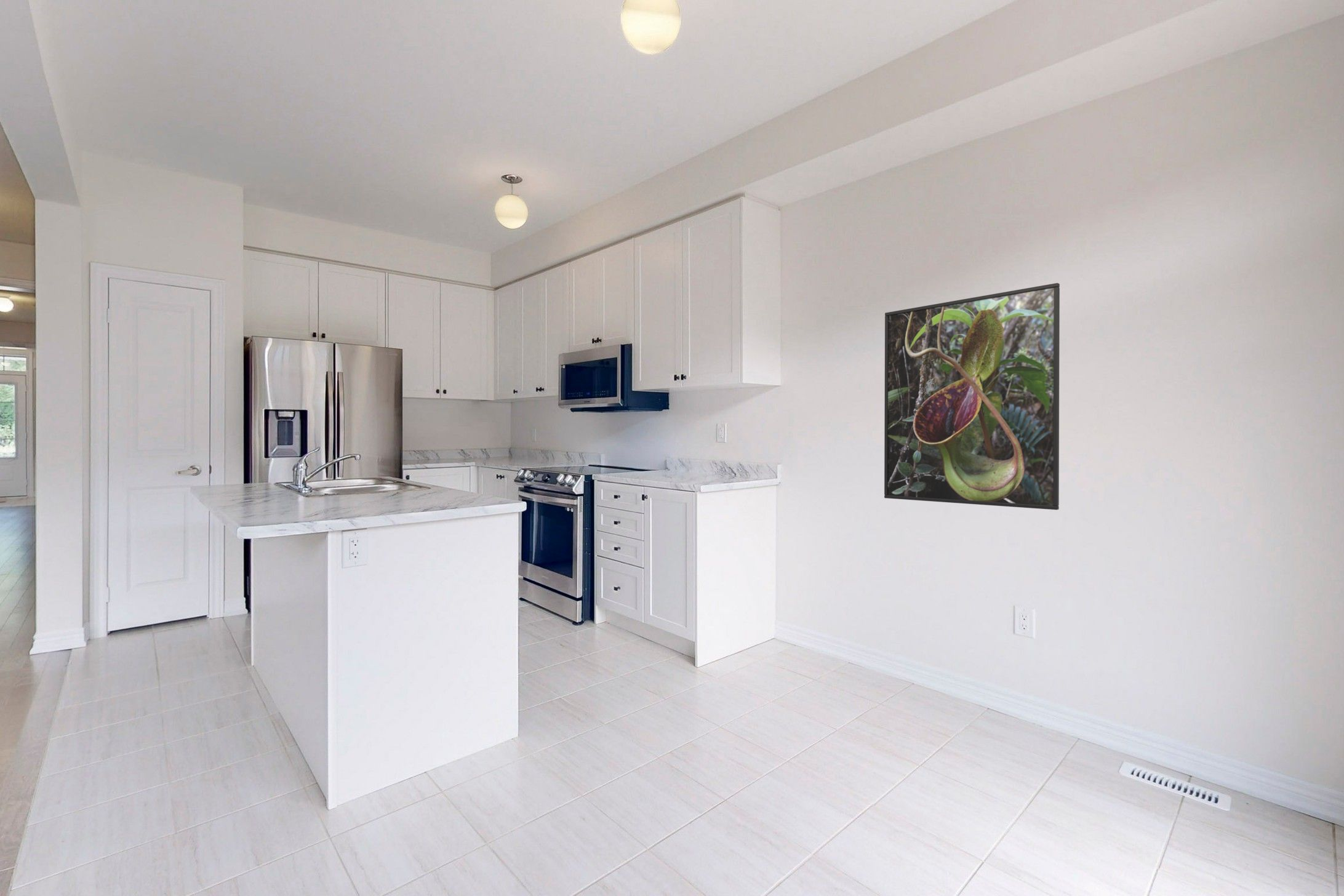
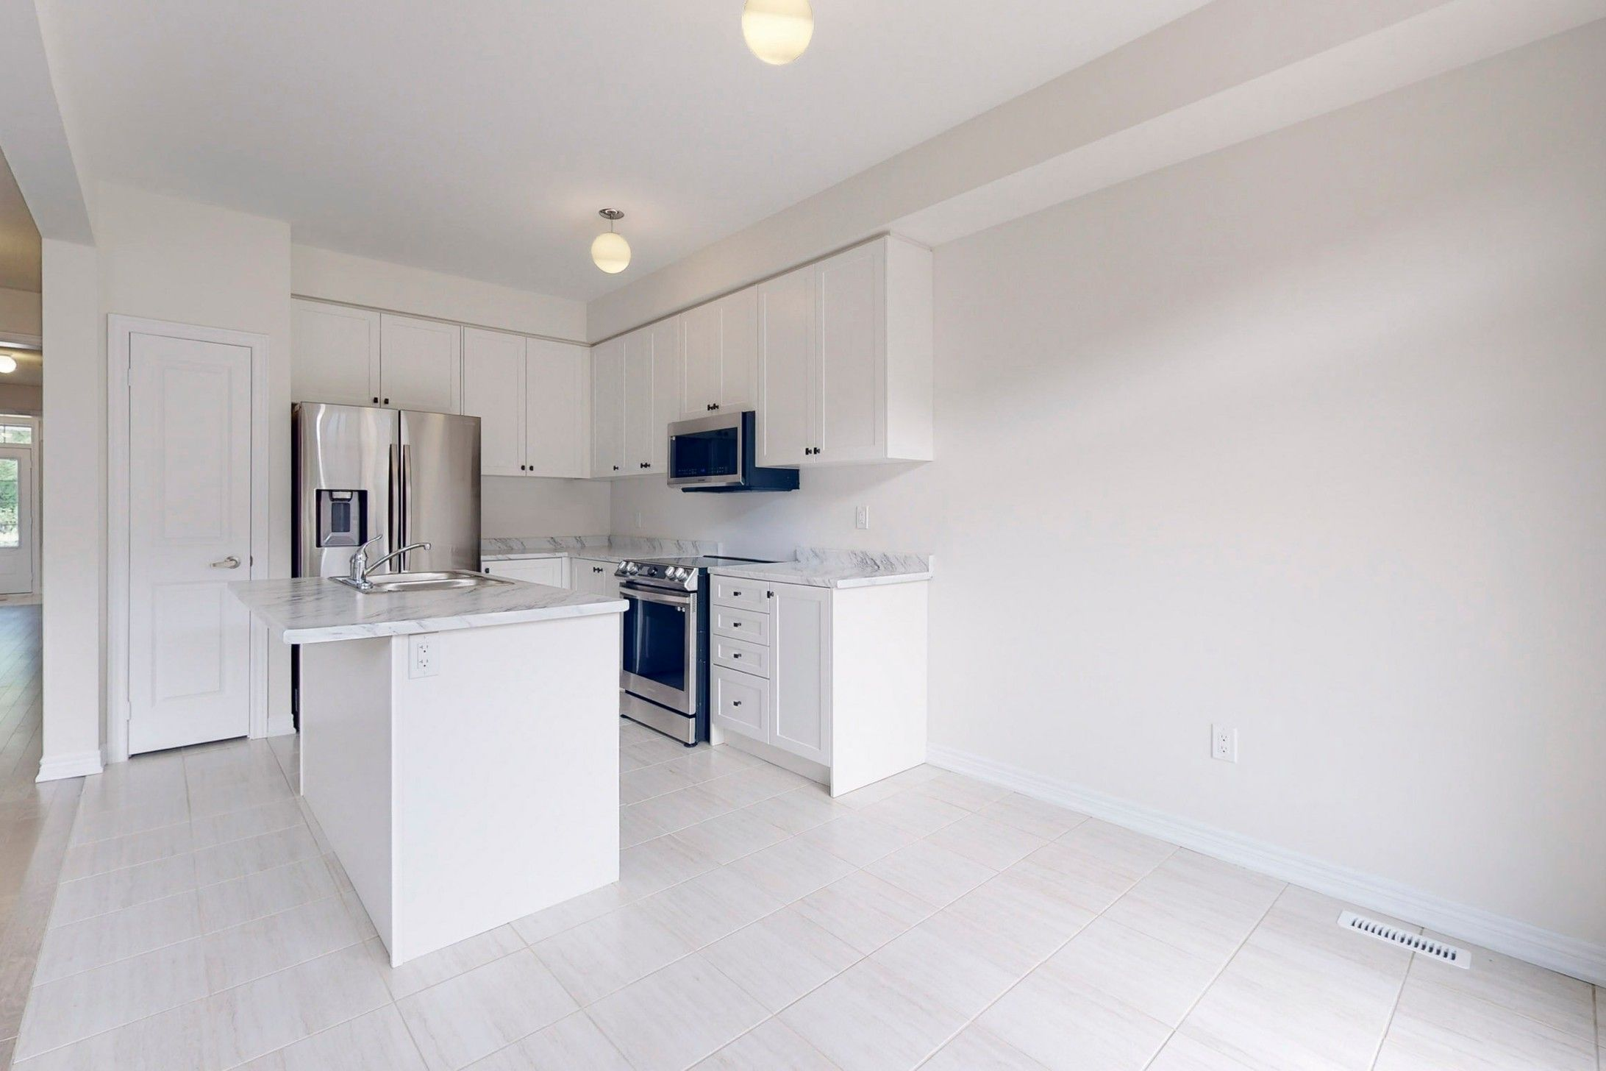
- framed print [884,282,1060,511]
